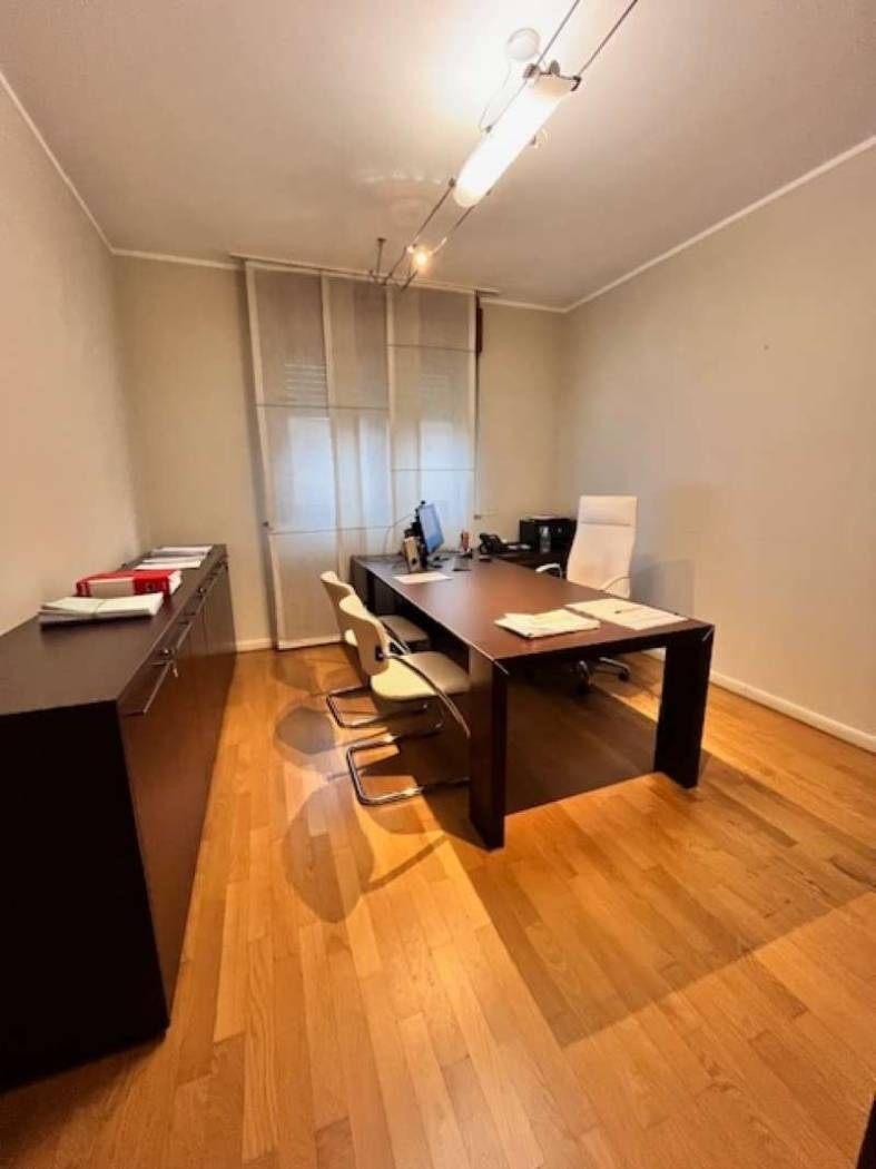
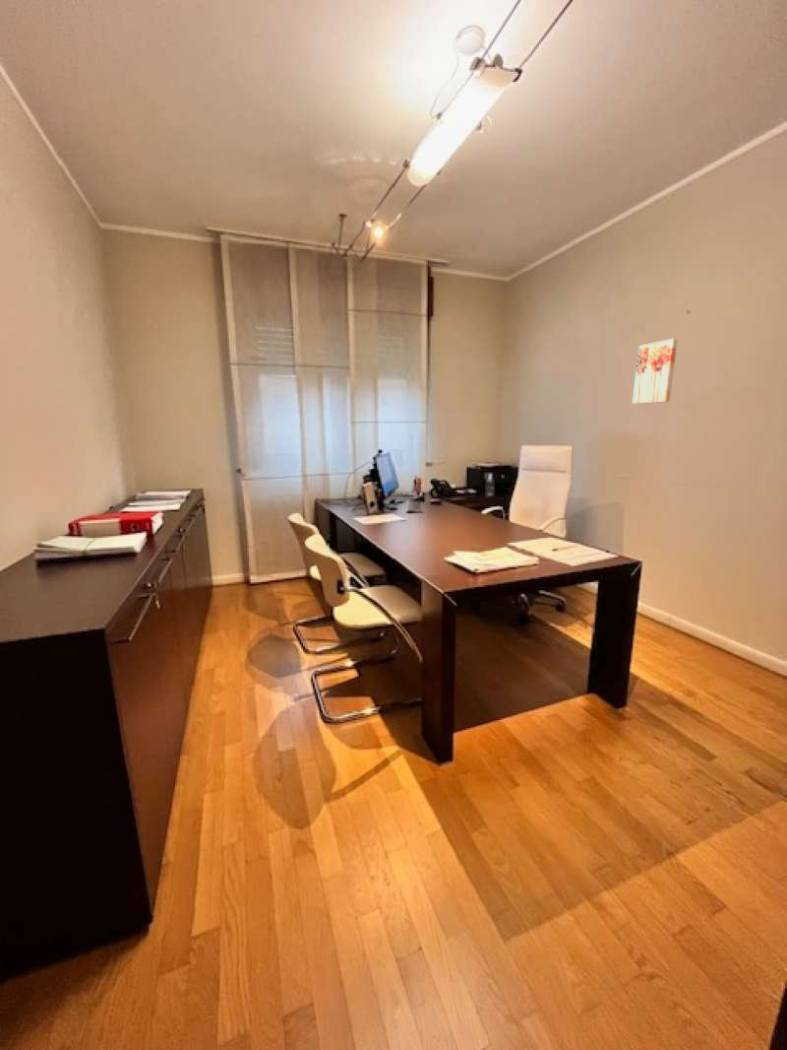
+ wall art [631,338,679,405]
